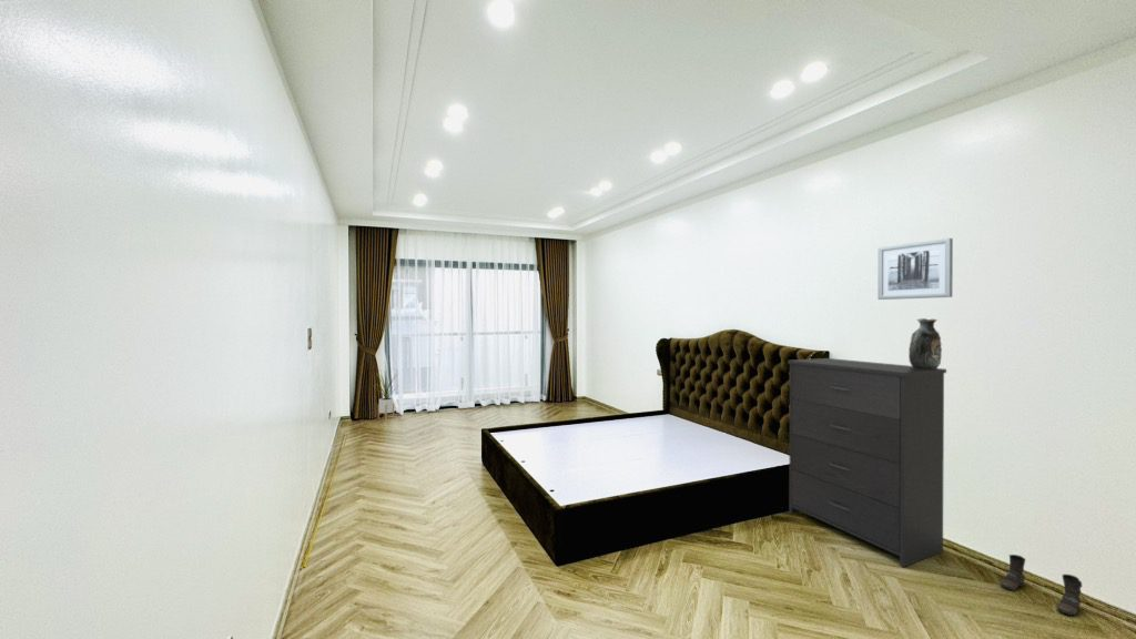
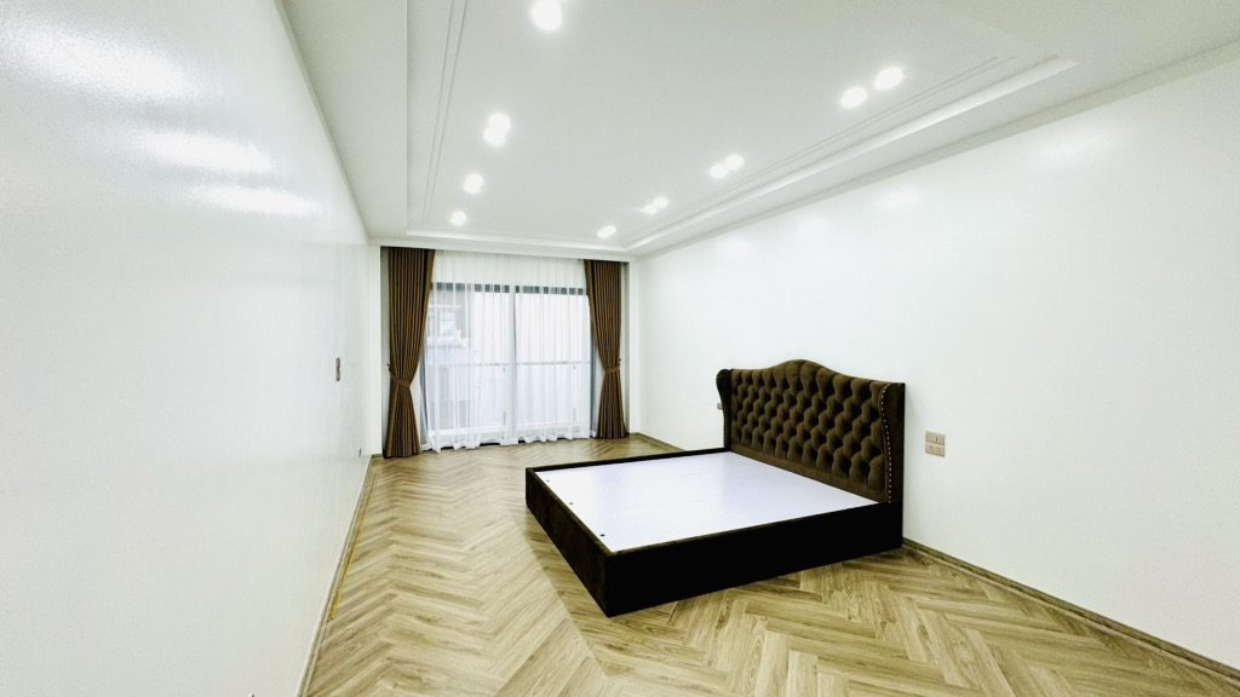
- decorative vase [907,317,943,369]
- house plant [371,367,399,419]
- boots [1000,554,1083,617]
- dresser [787,357,947,568]
- wall art [876,237,954,301]
